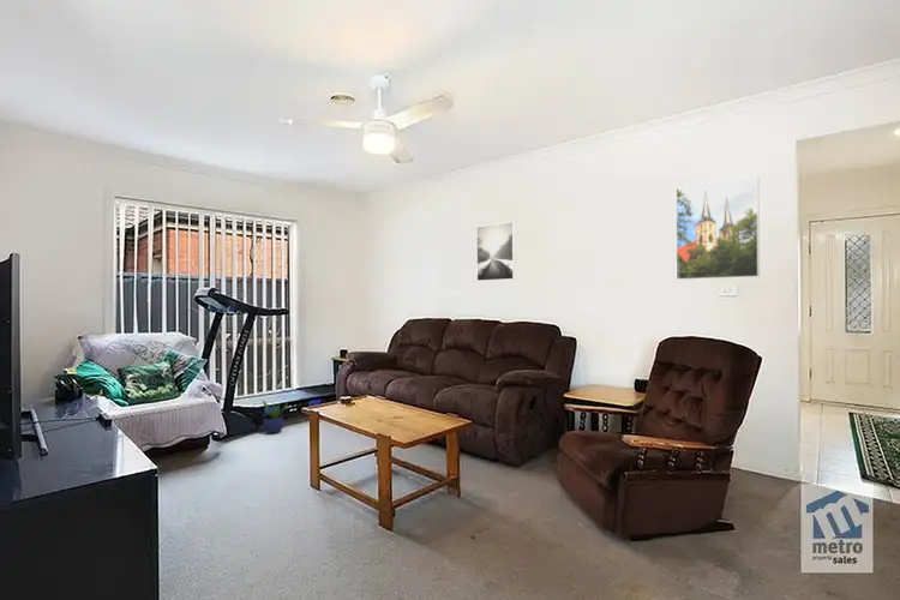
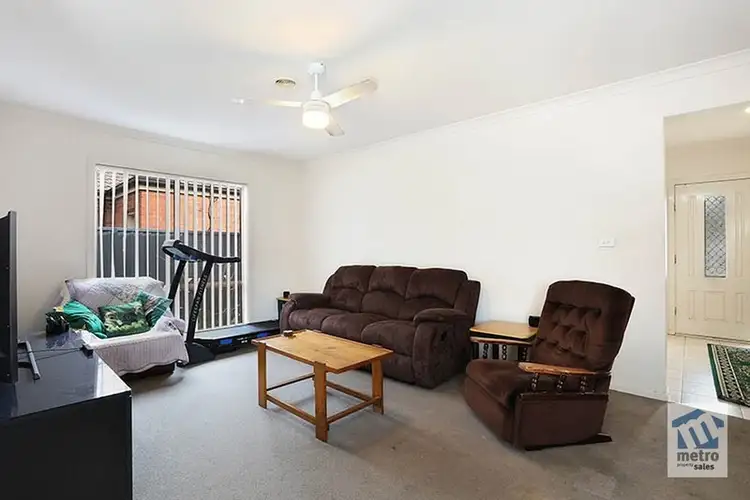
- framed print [674,175,761,281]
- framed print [475,221,516,282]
- potted plant [262,400,288,434]
